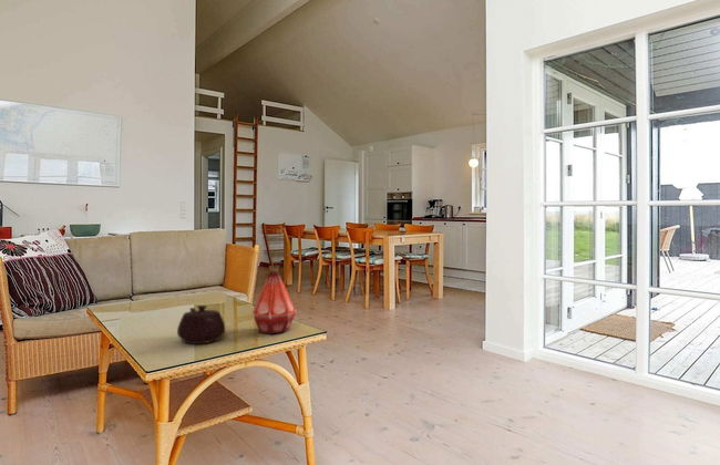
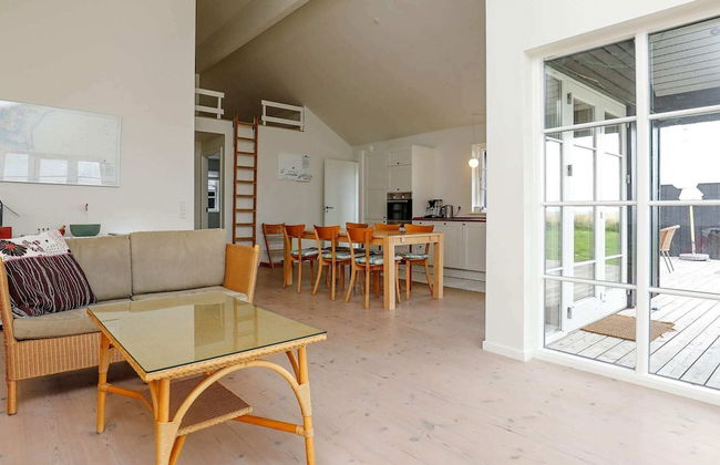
- bottle [251,265,297,334]
- teapot [176,304,226,344]
